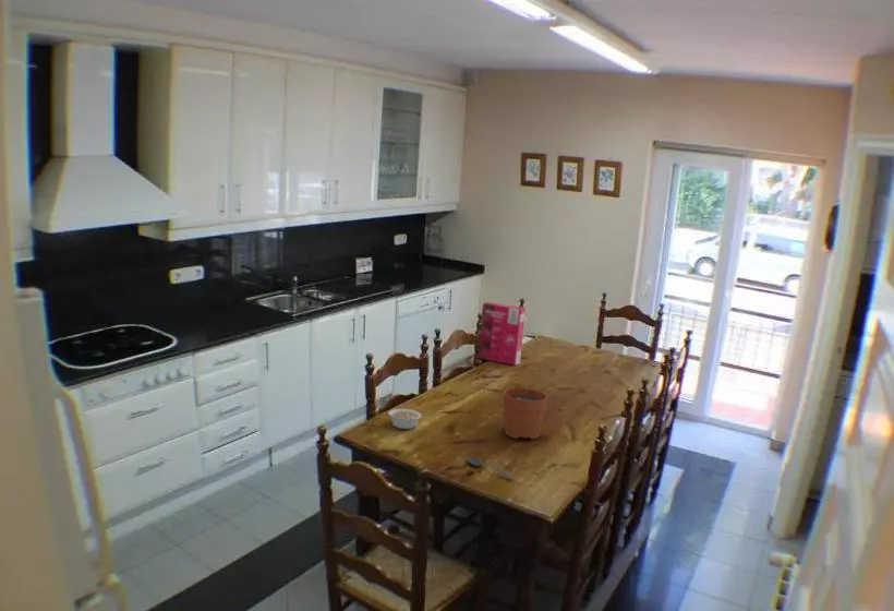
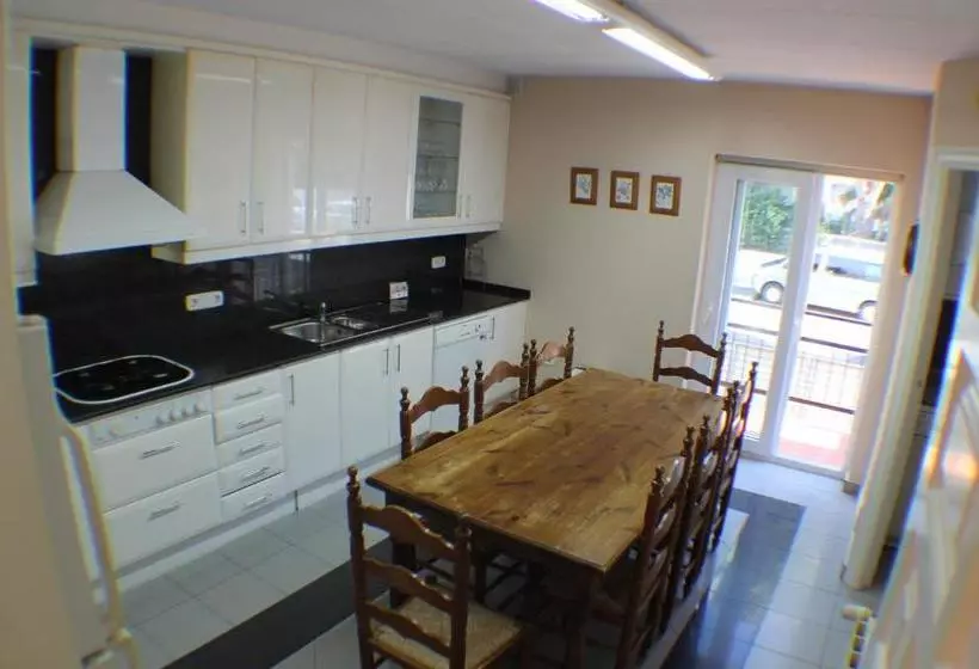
- cereal box [478,301,527,367]
- soupspoon [467,456,516,480]
- plant pot [503,372,548,441]
- legume [387,408,422,430]
